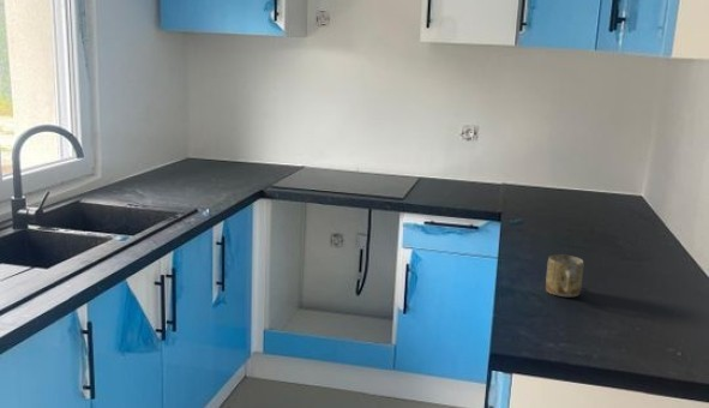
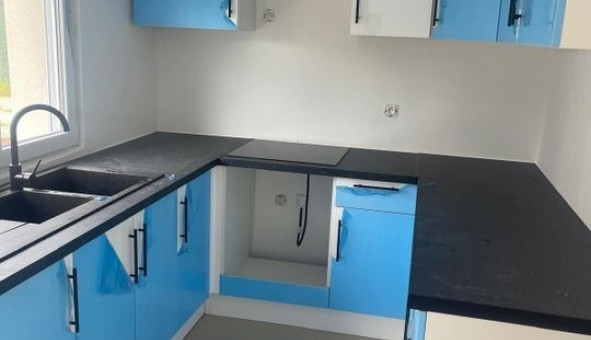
- mug [545,253,584,298]
